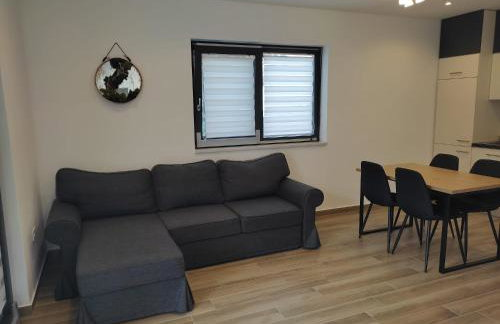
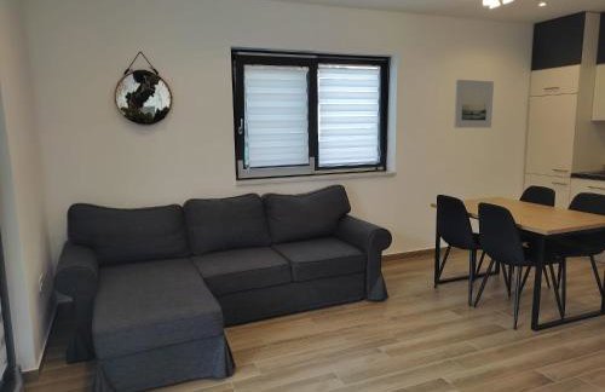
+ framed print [454,79,495,129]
